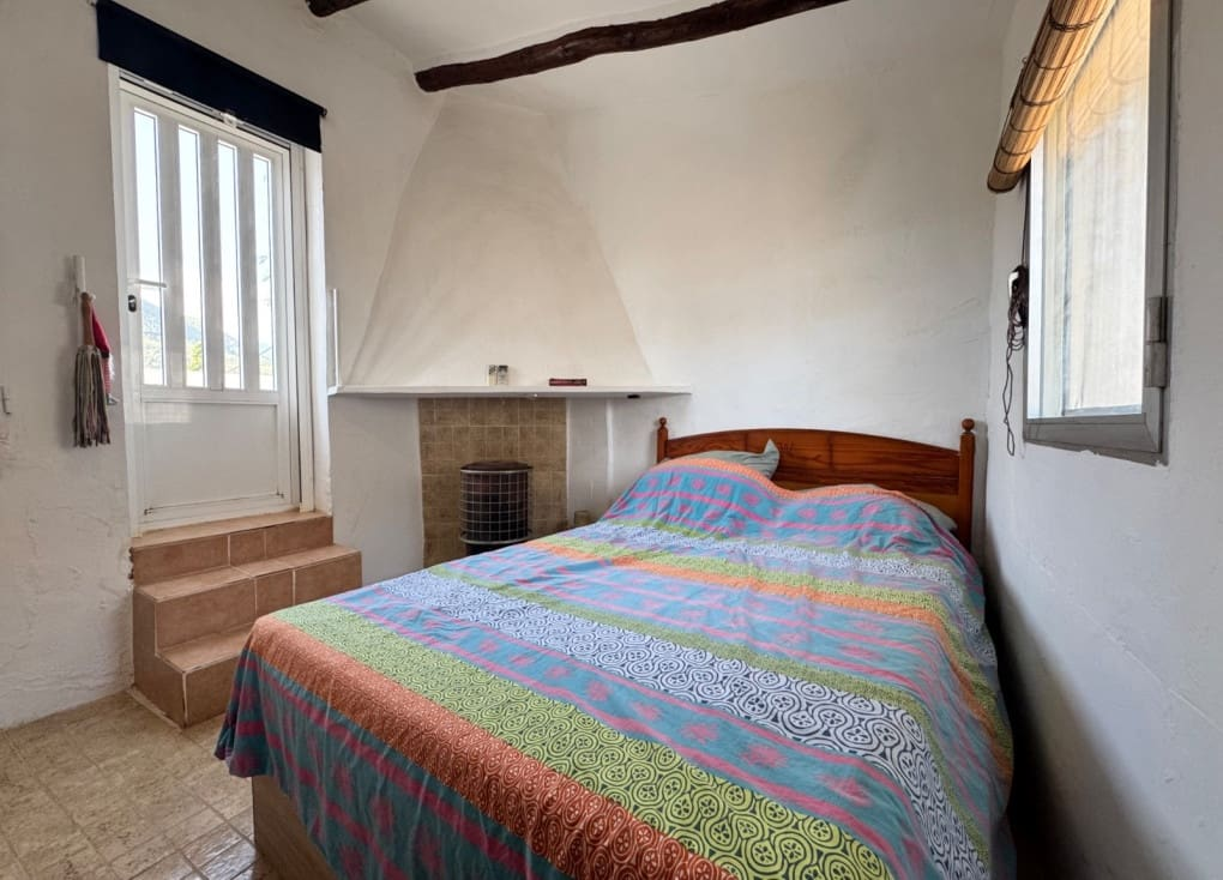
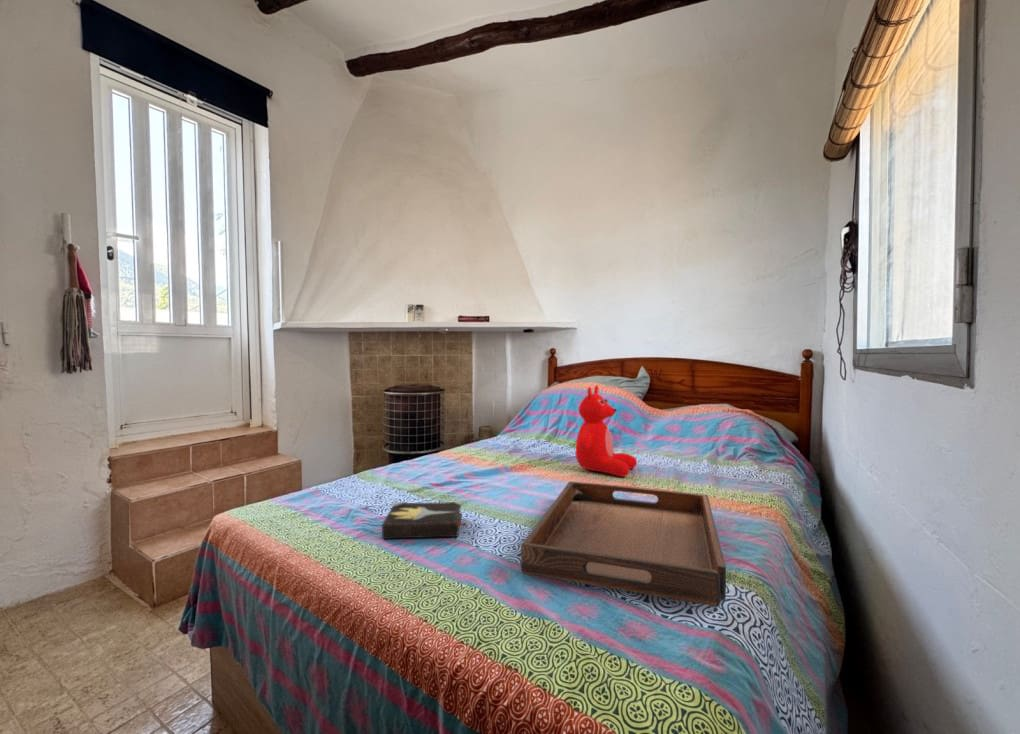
+ hardback book [381,500,470,540]
+ serving tray [520,481,727,608]
+ teddy bear [575,384,638,478]
